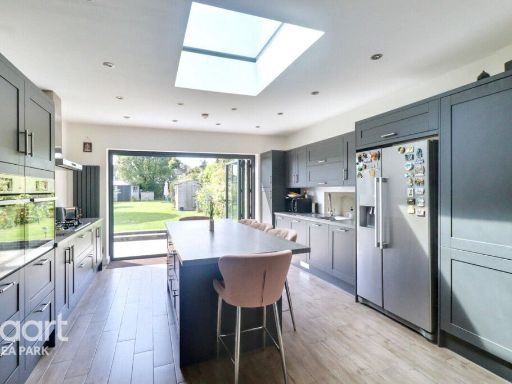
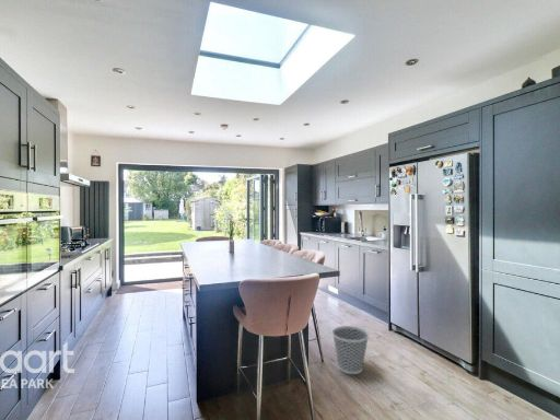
+ wastebasket [331,325,370,375]
